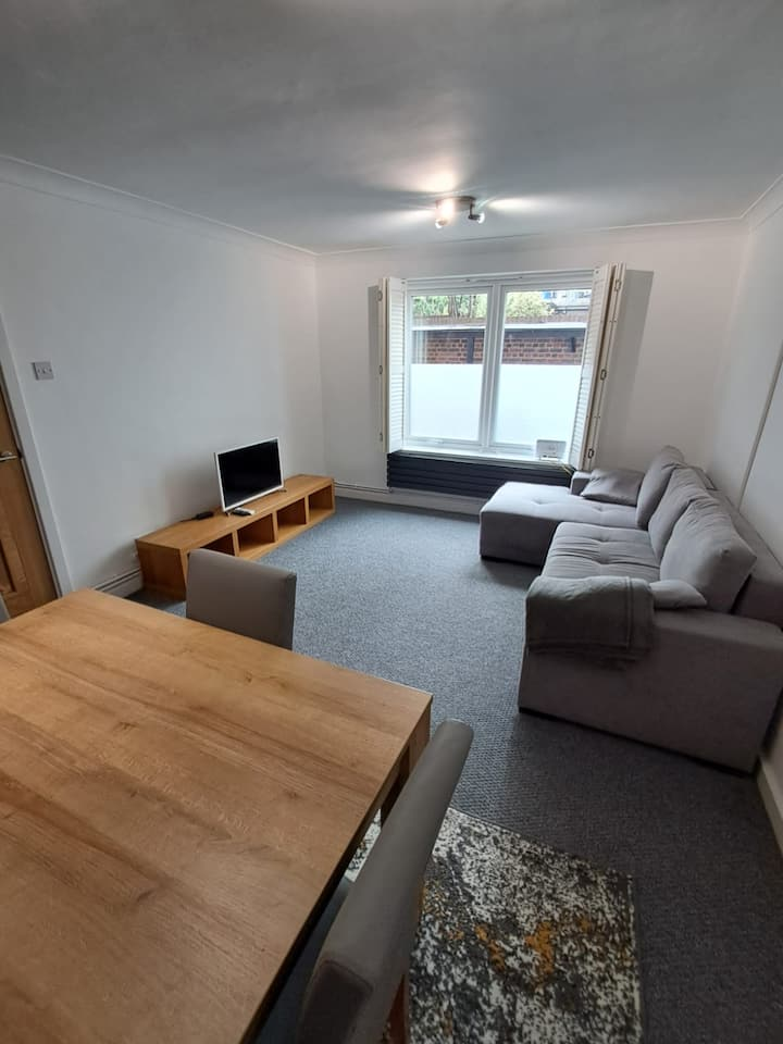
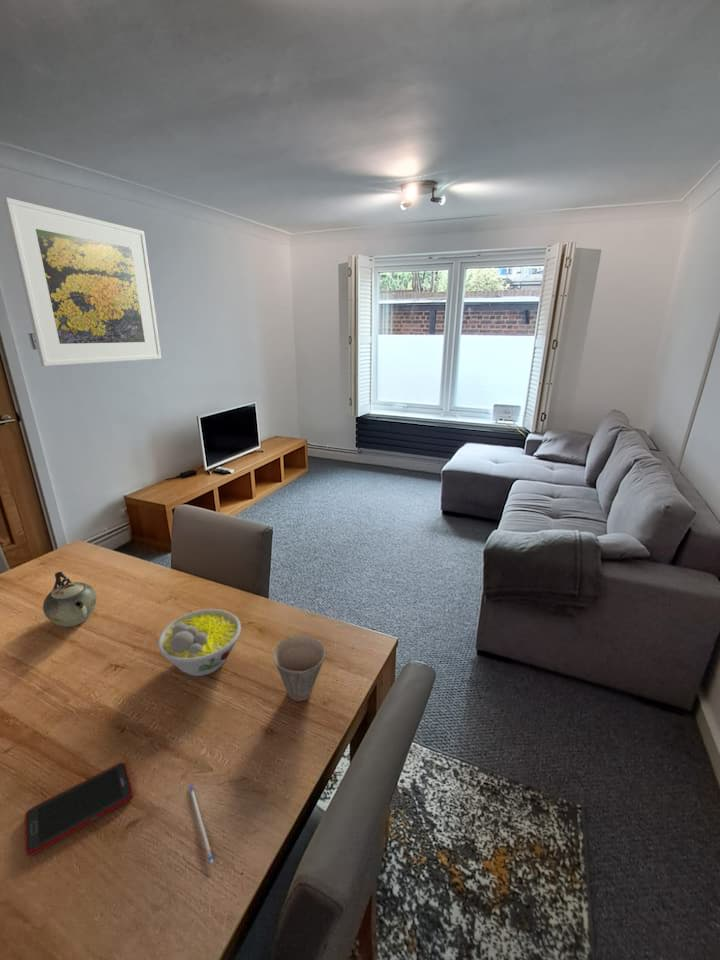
+ bowl [157,608,242,677]
+ cup [273,635,326,702]
+ teapot [42,571,98,628]
+ pen [189,783,215,866]
+ cell phone [23,762,134,857]
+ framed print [3,196,162,367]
